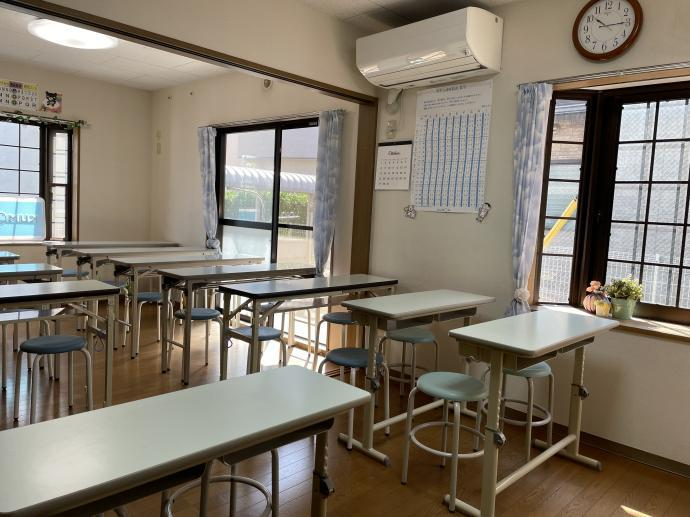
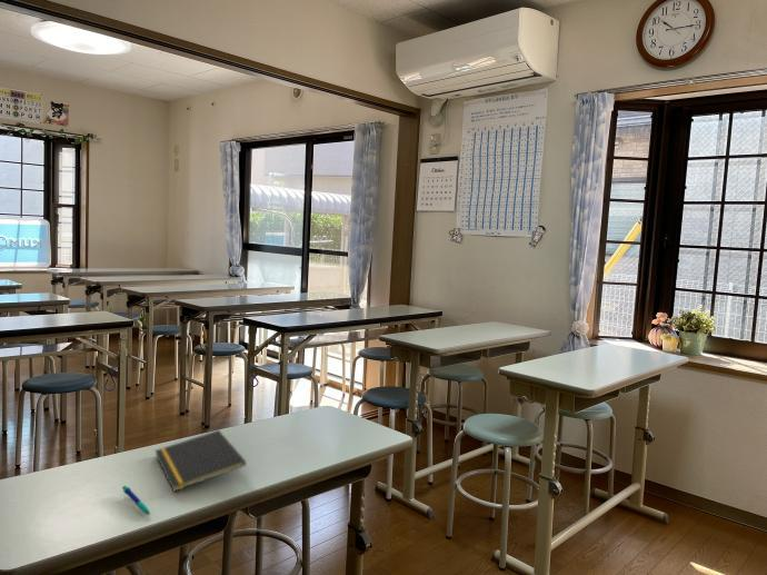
+ pen [121,485,151,516]
+ notepad [153,429,247,493]
